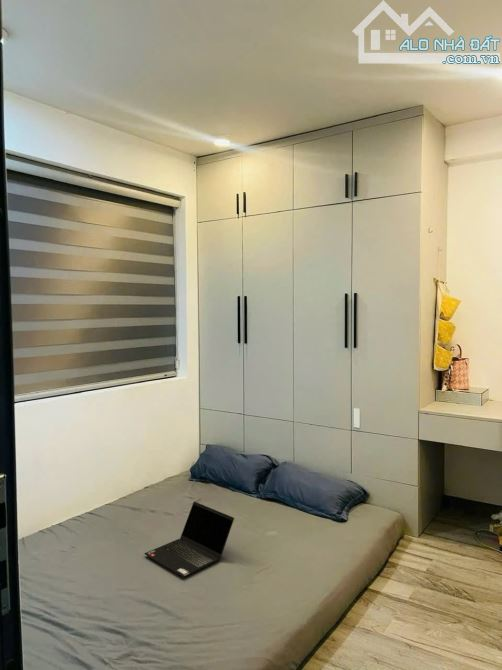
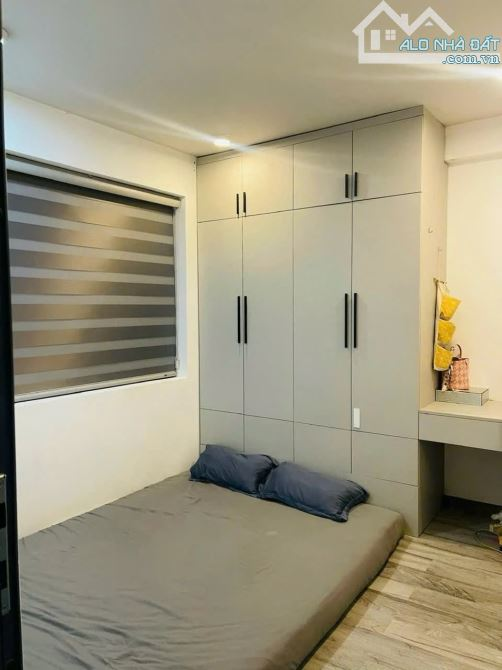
- laptop computer [143,500,235,578]
